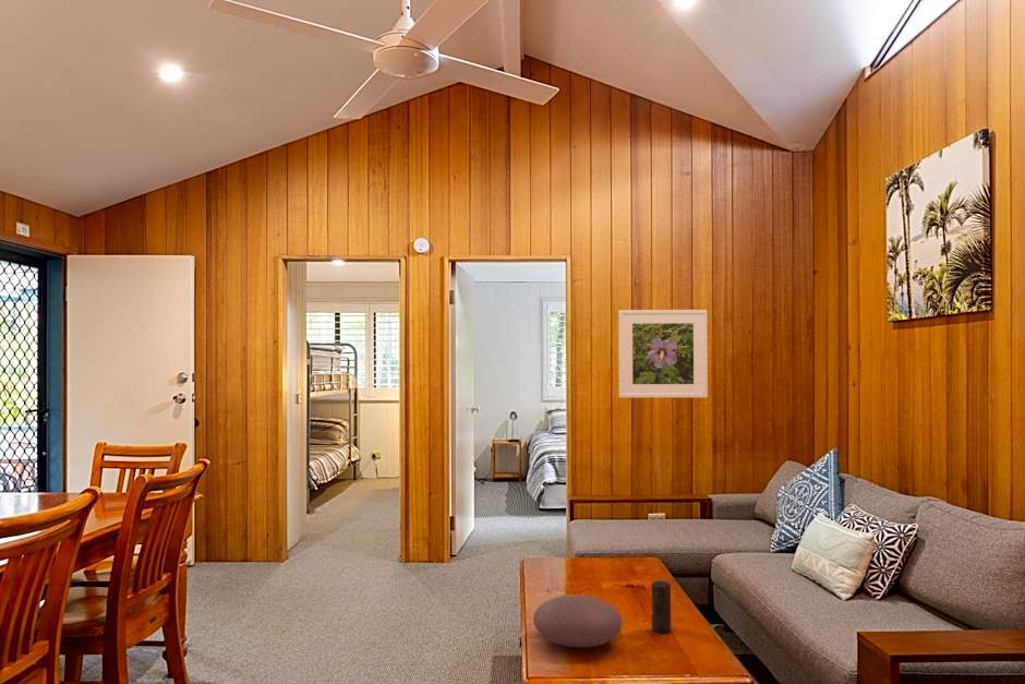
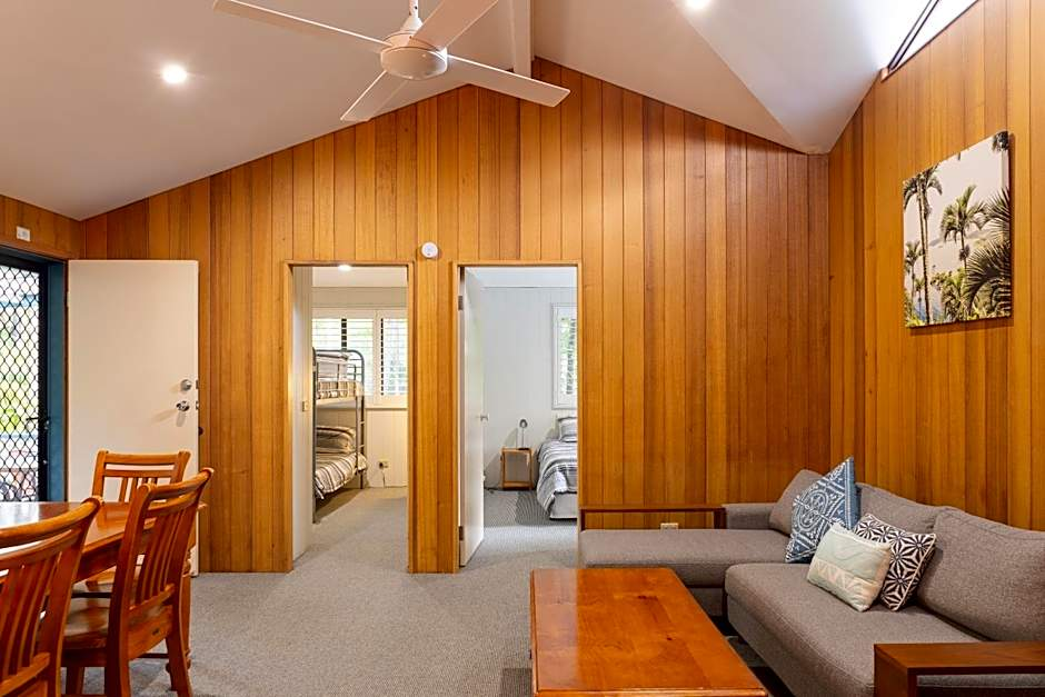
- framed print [617,309,709,399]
- candle [651,579,672,634]
- decorative bowl [532,593,623,649]
